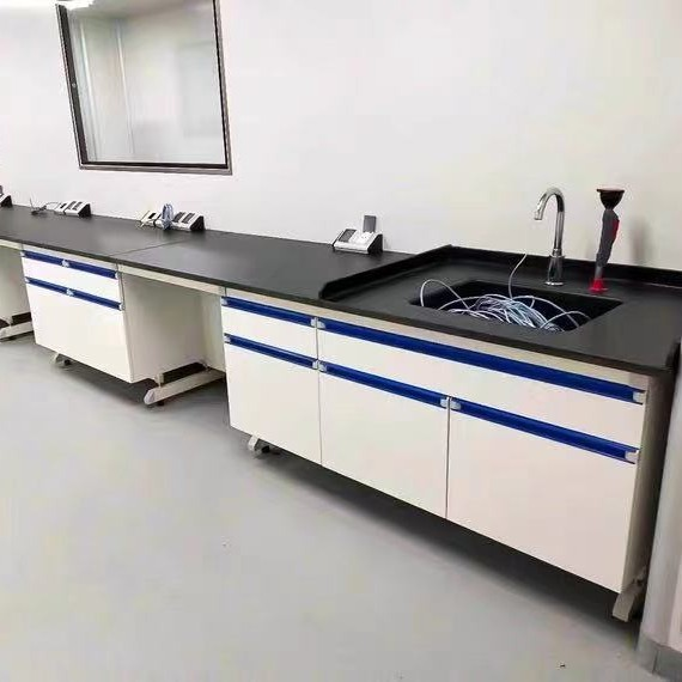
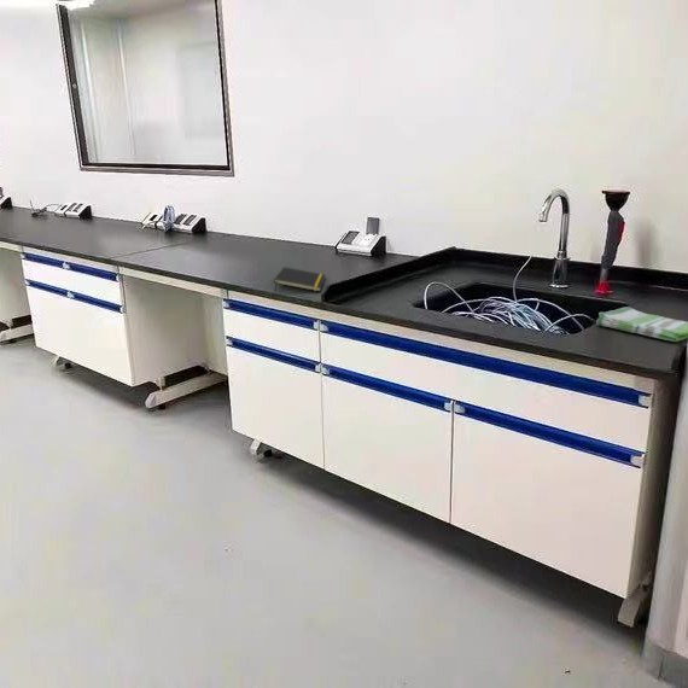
+ dish towel [595,305,688,343]
+ notepad [273,266,327,292]
